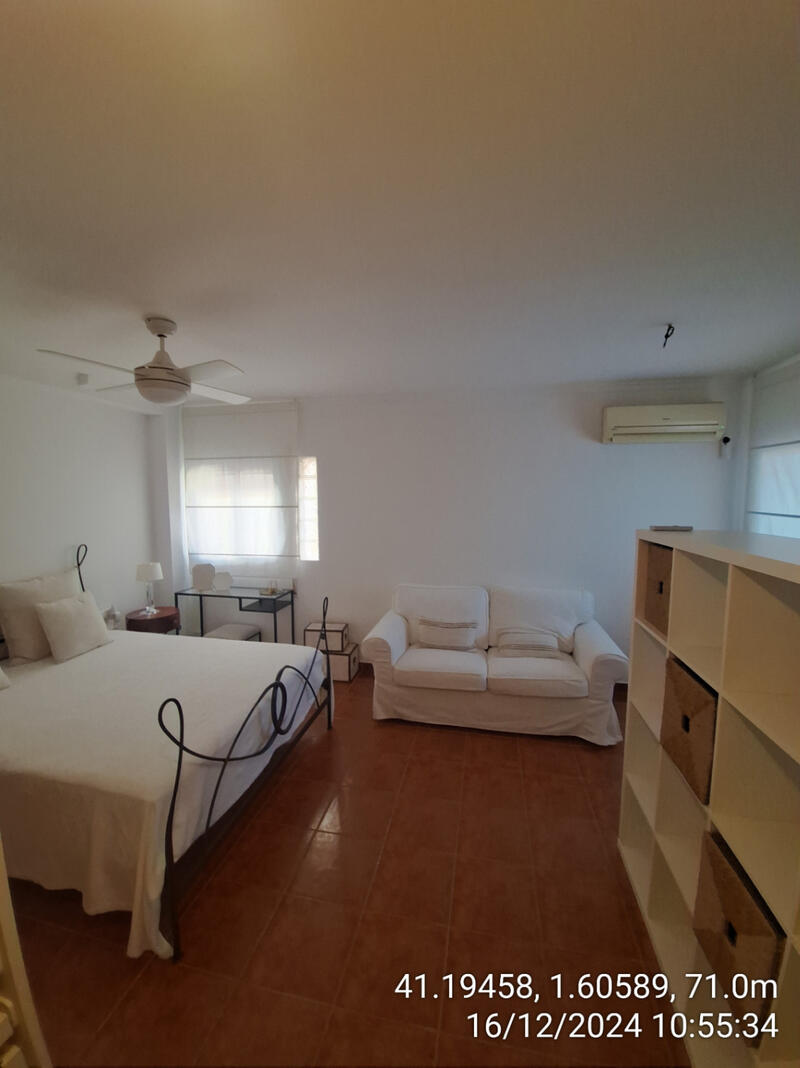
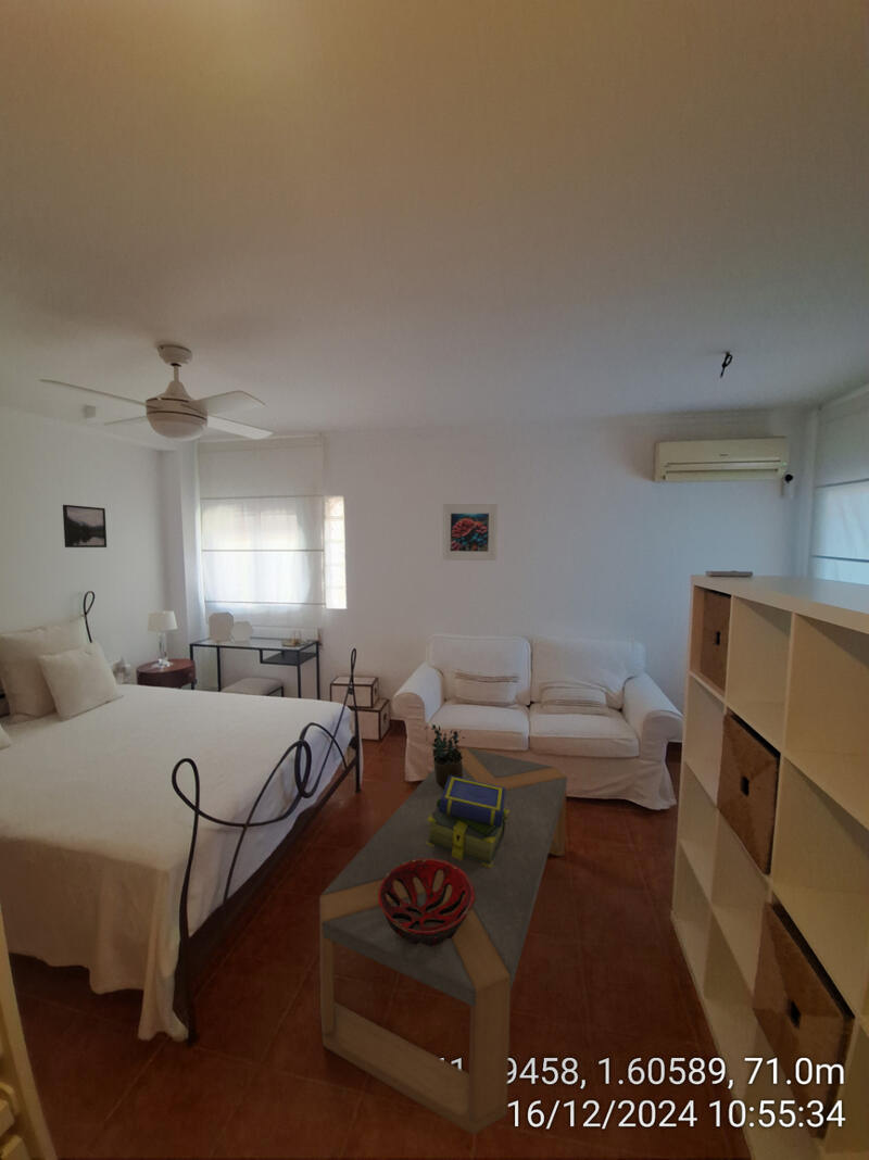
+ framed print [440,503,500,562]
+ decorative bowl [378,858,475,947]
+ stack of books [426,776,509,868]
+ coffee table [318,747,568,1136]
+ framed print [62,504,108,549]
+ potted plant [424,723,466,789]
